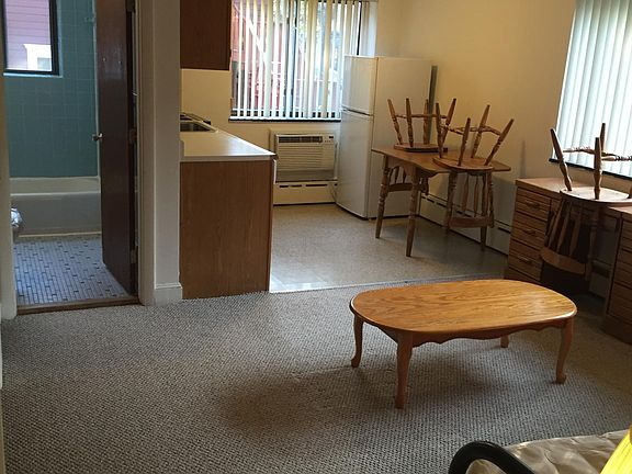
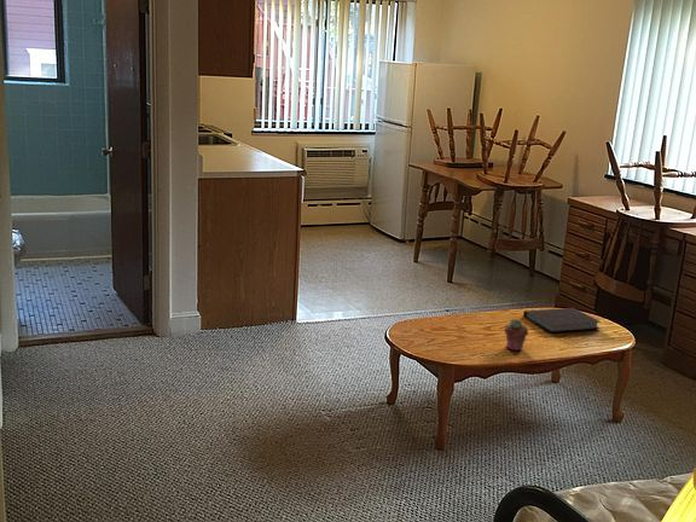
+ notebook [522,307,603,334]
+ potted succulent [504,318,529,352]
